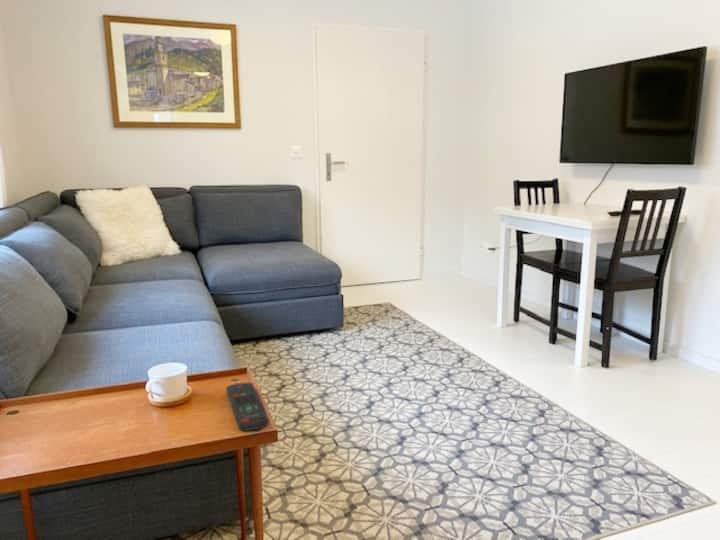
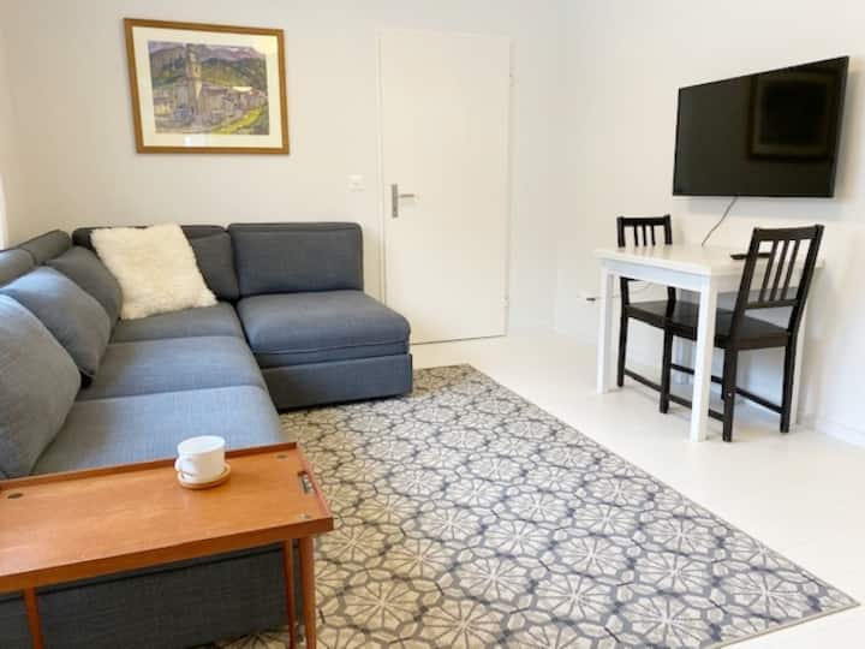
- remote control [225,381,270,432]
